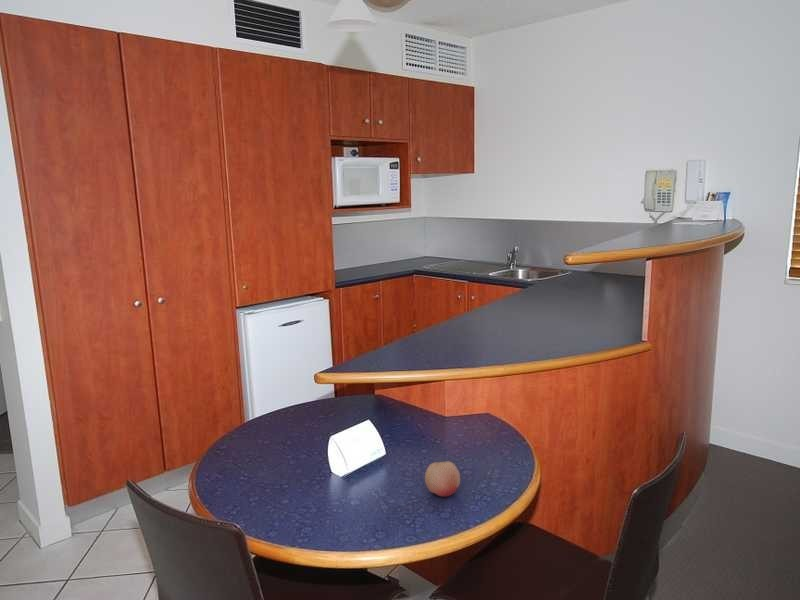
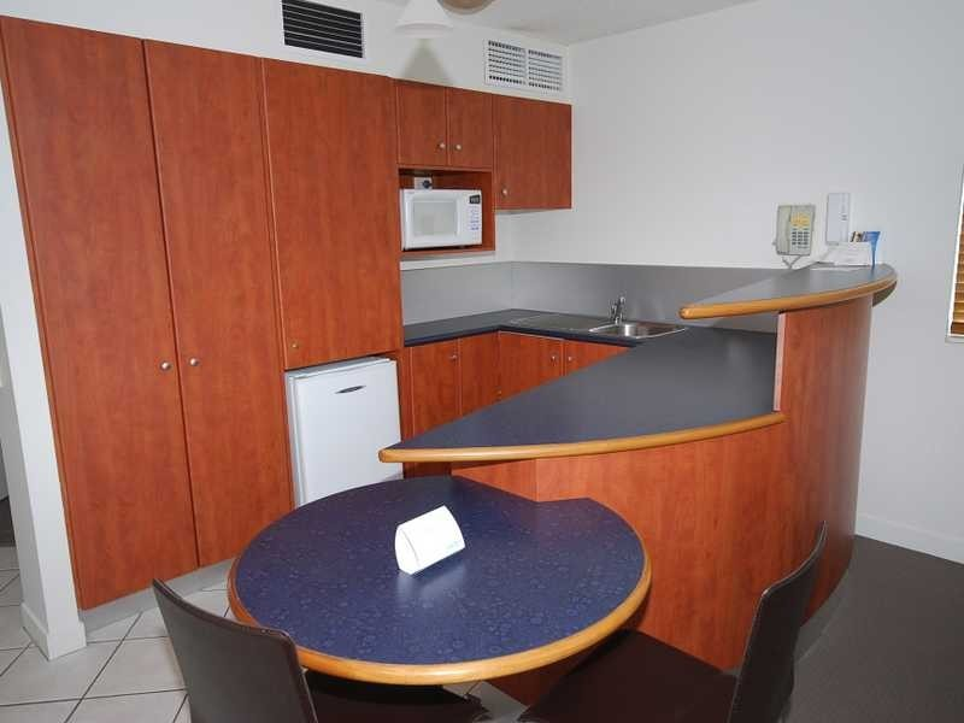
- fruit [424,461,461,498]
